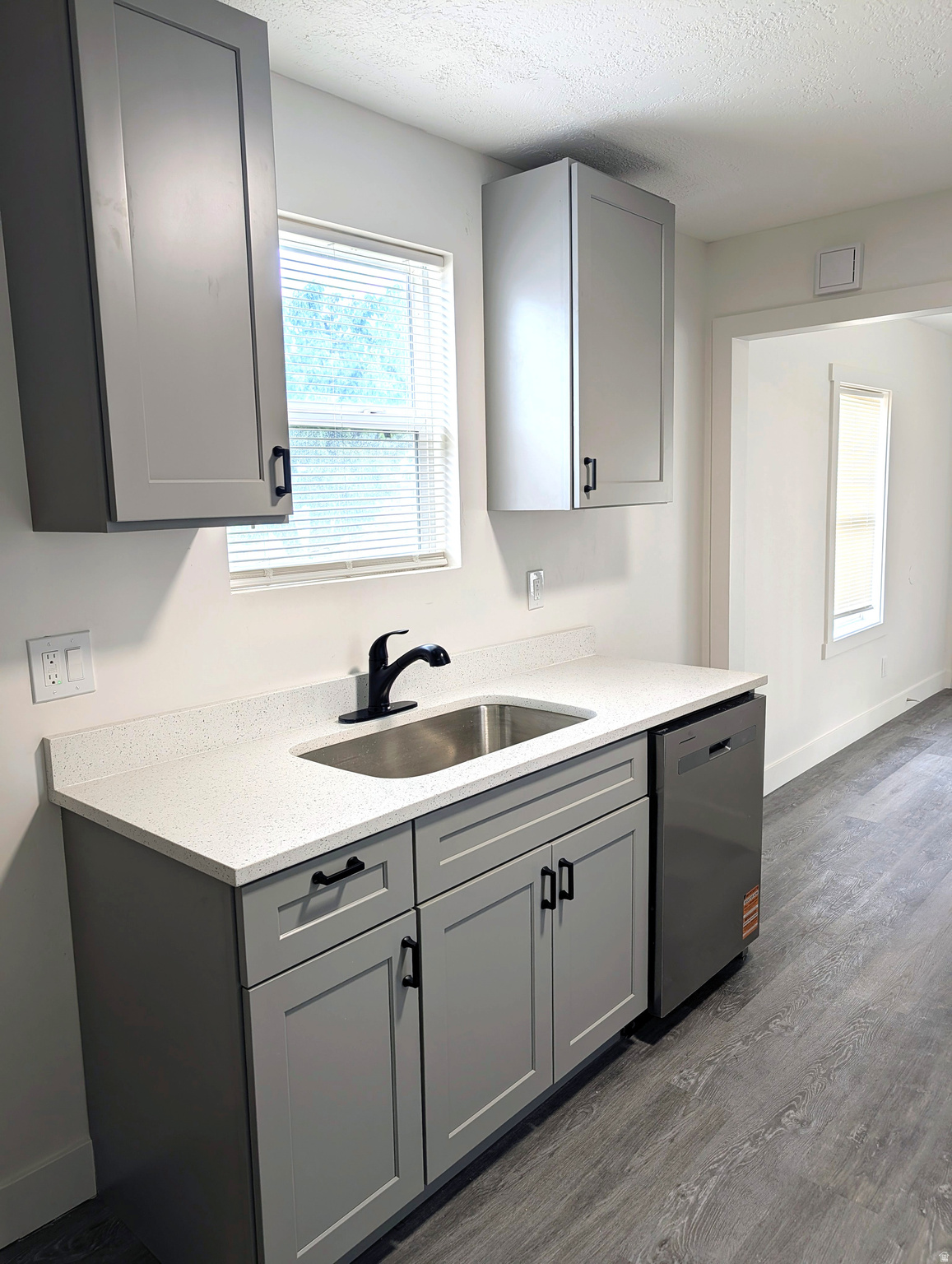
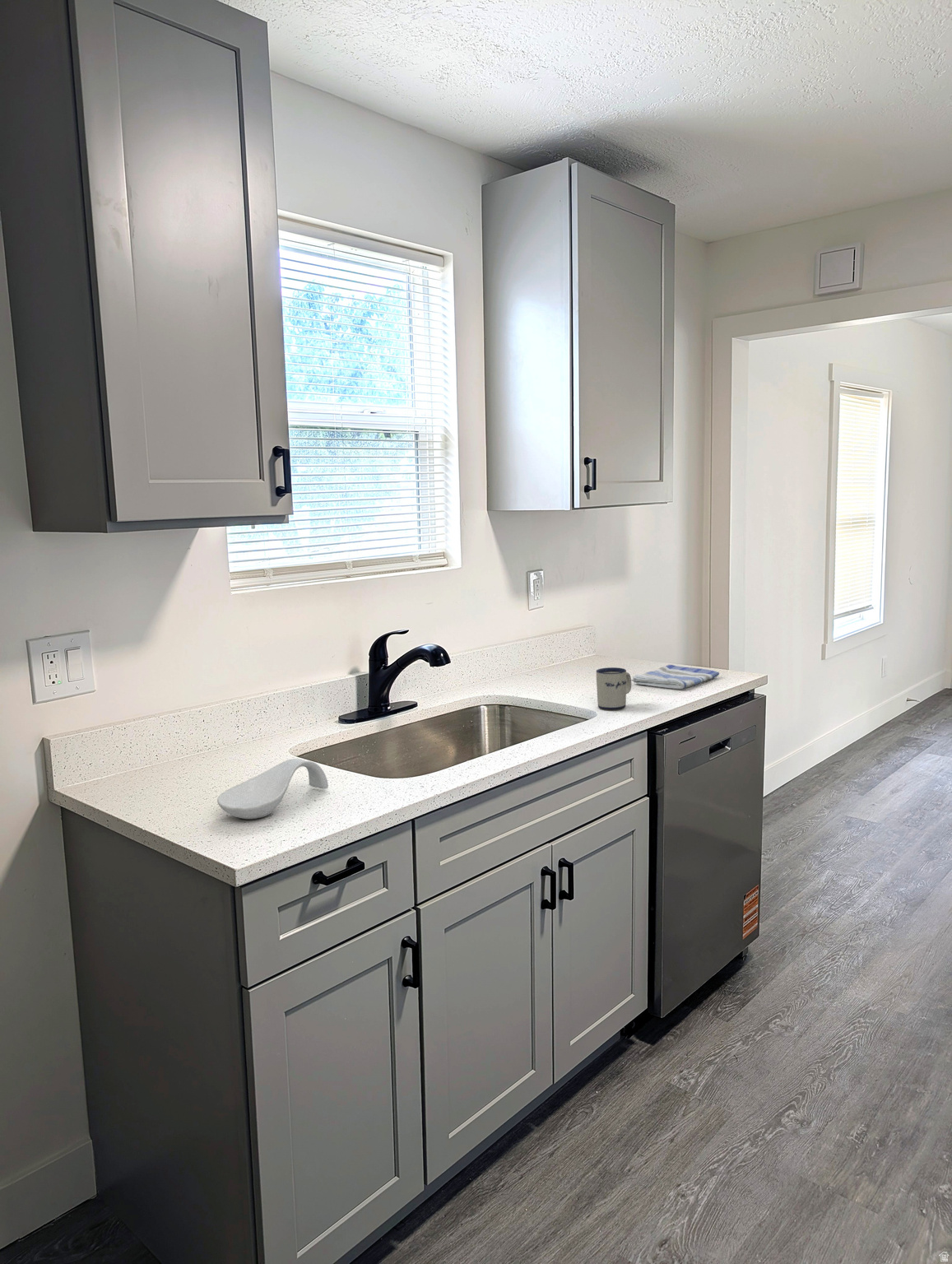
+ spoon rest [216,758,329,820]
+ mug [596,667,632,710]
+ dish towel [631,664,720,690]
